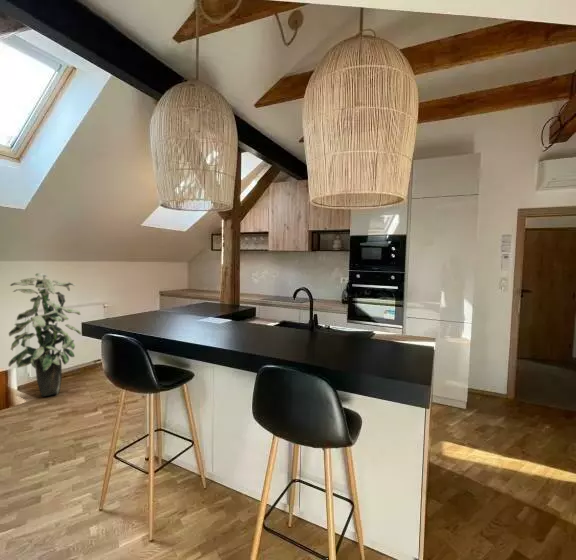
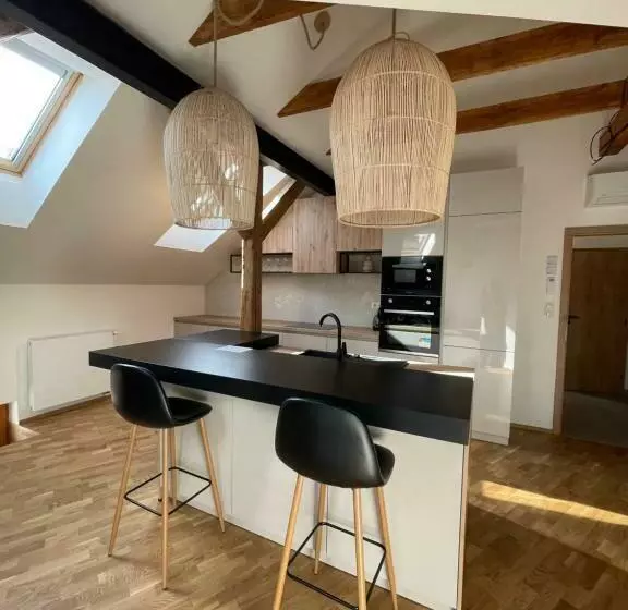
- indoor plant [8,272,82,397]
